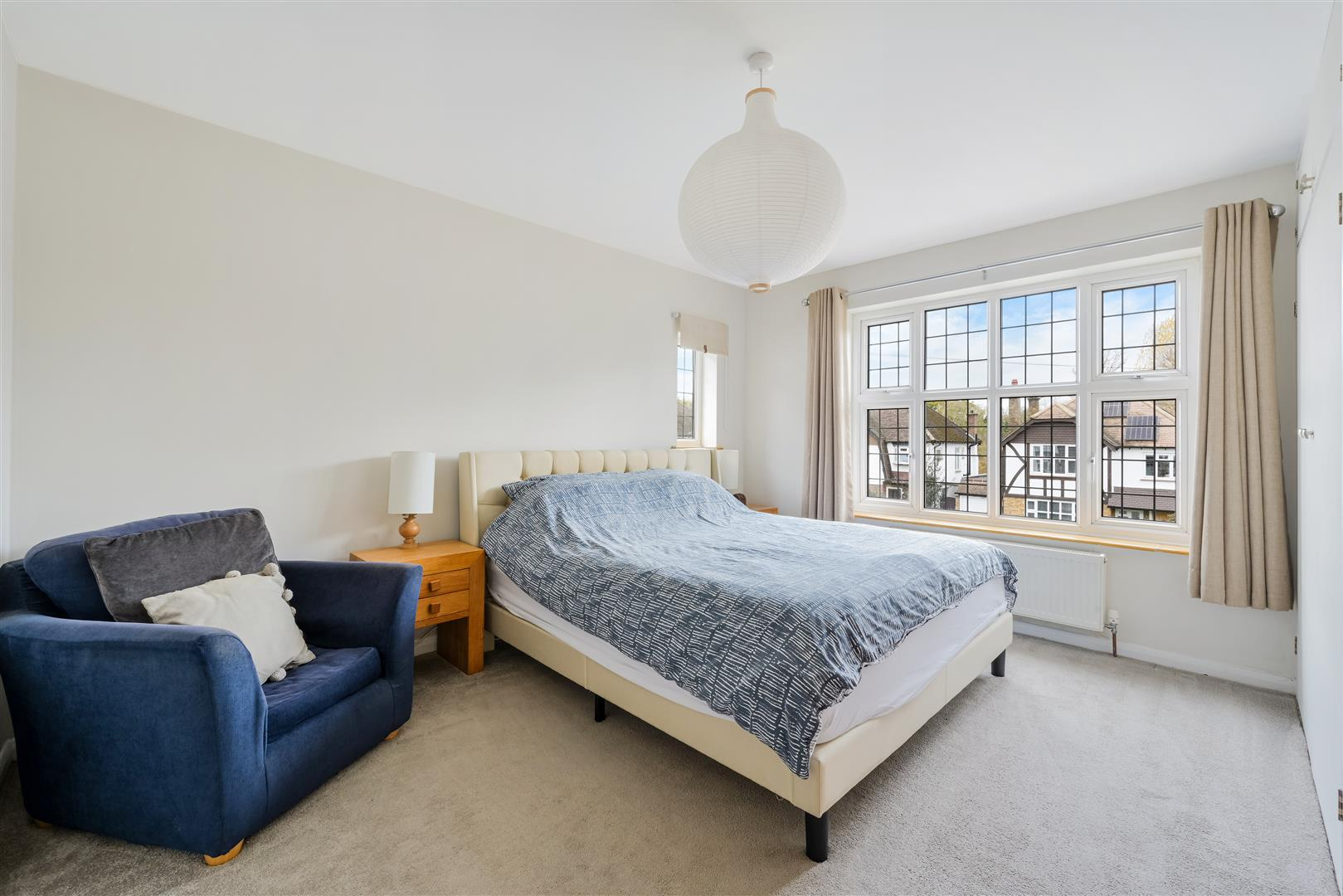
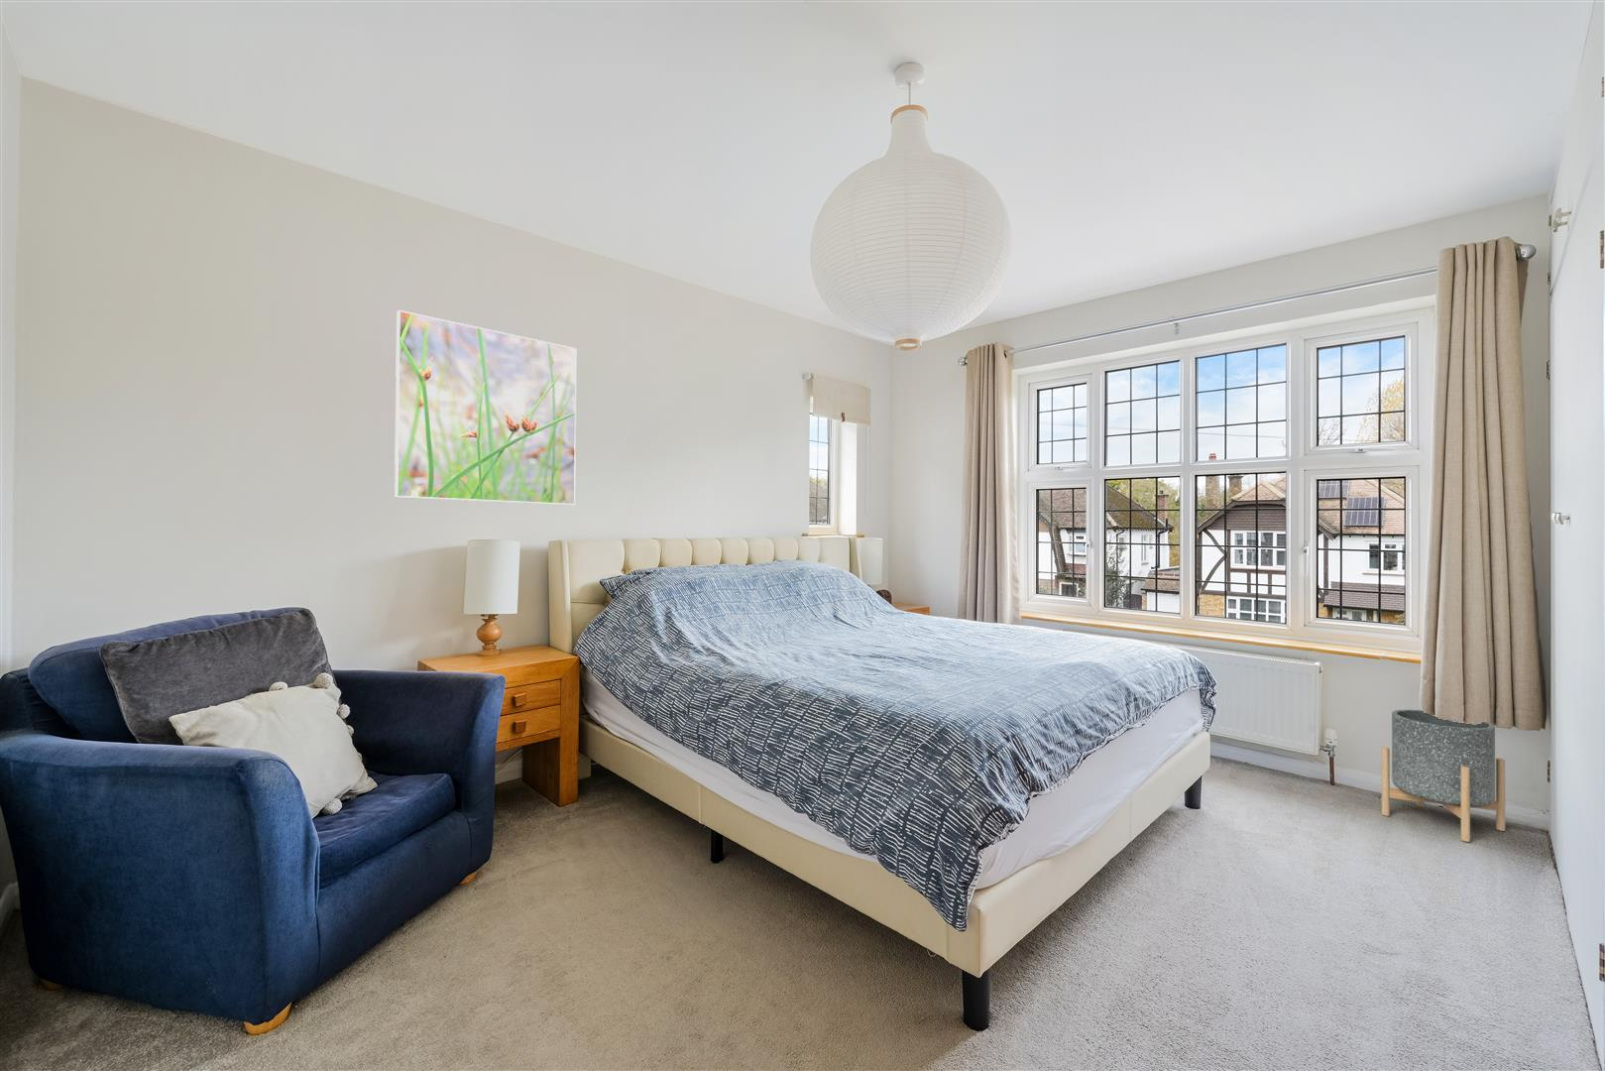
+ planter [1382,709,1506,843]
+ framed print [393,310,577,506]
